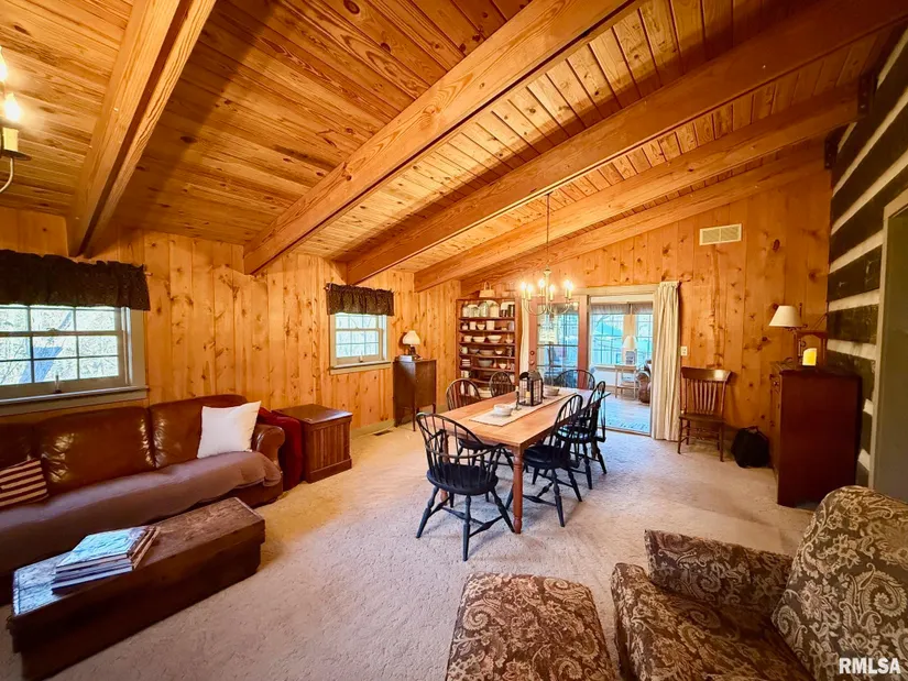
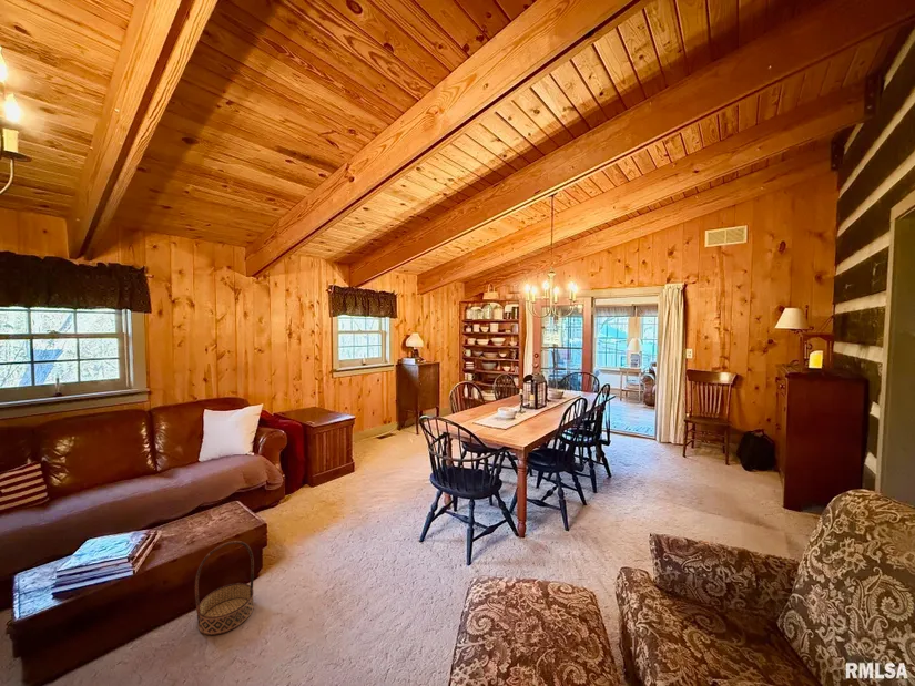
+ basket [194,540,255,636]
